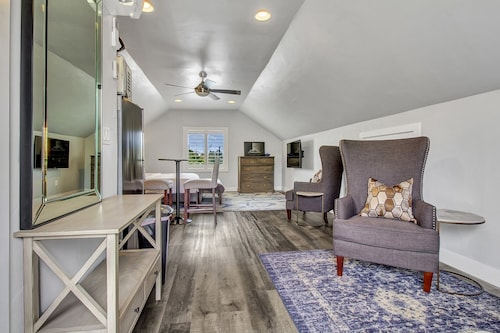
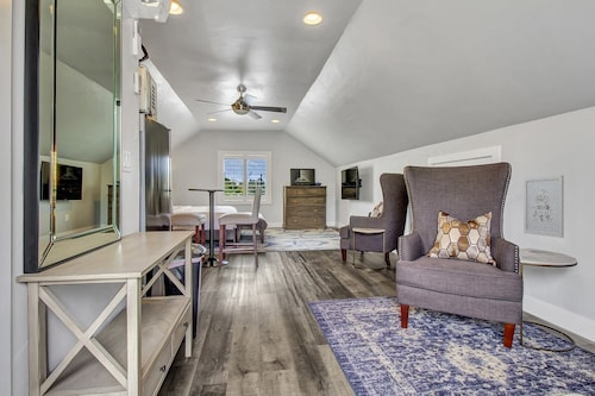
+ wall art [522,175,565,239]
